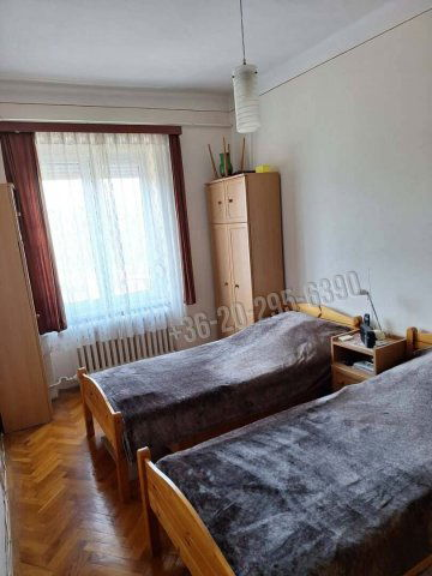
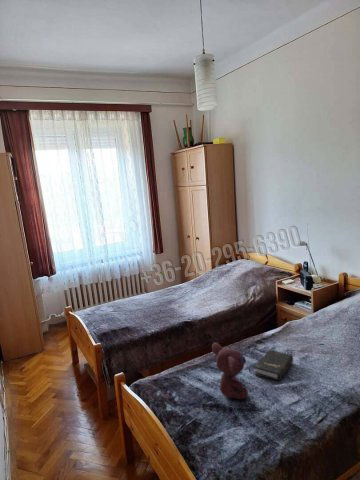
+ hardback book [254,348,294,382]
+ teddy bear [211,341,249,400]
